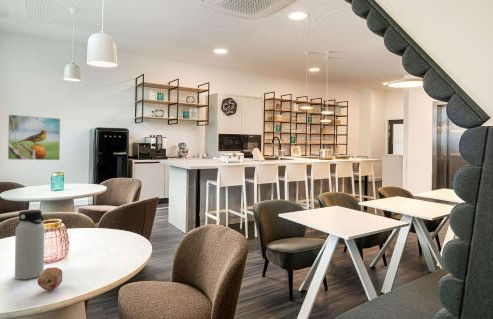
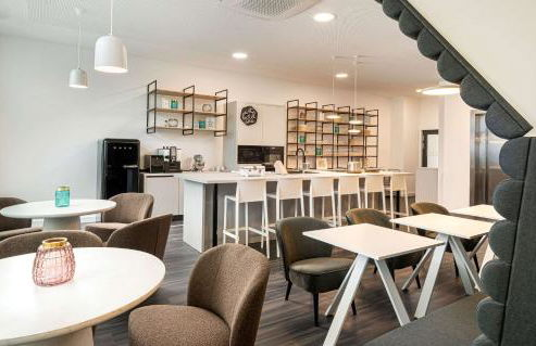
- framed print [7,114,61,161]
- water bottle [14,209,45,280]
- fruit [37,266,63,291]
